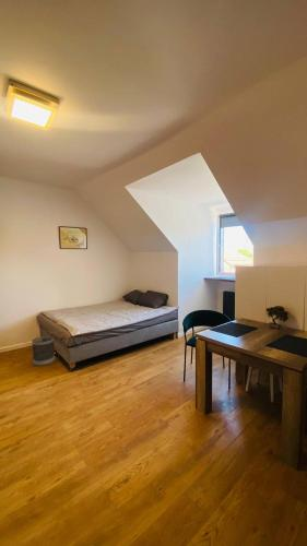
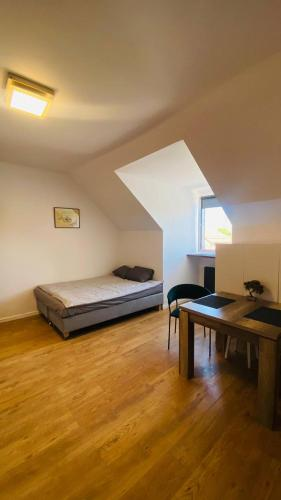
- wastebasket [31,335,56,367]
